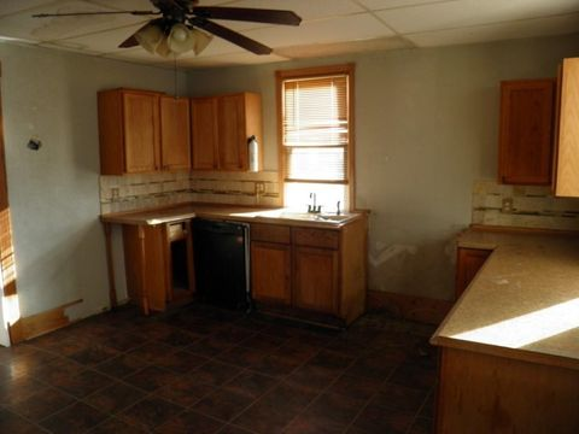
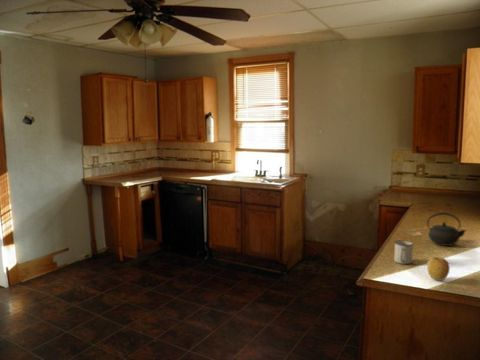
+ mug [394,239,414,265]
+ apple [426,256,451,282]
+ kettle [426,211,467,247]
